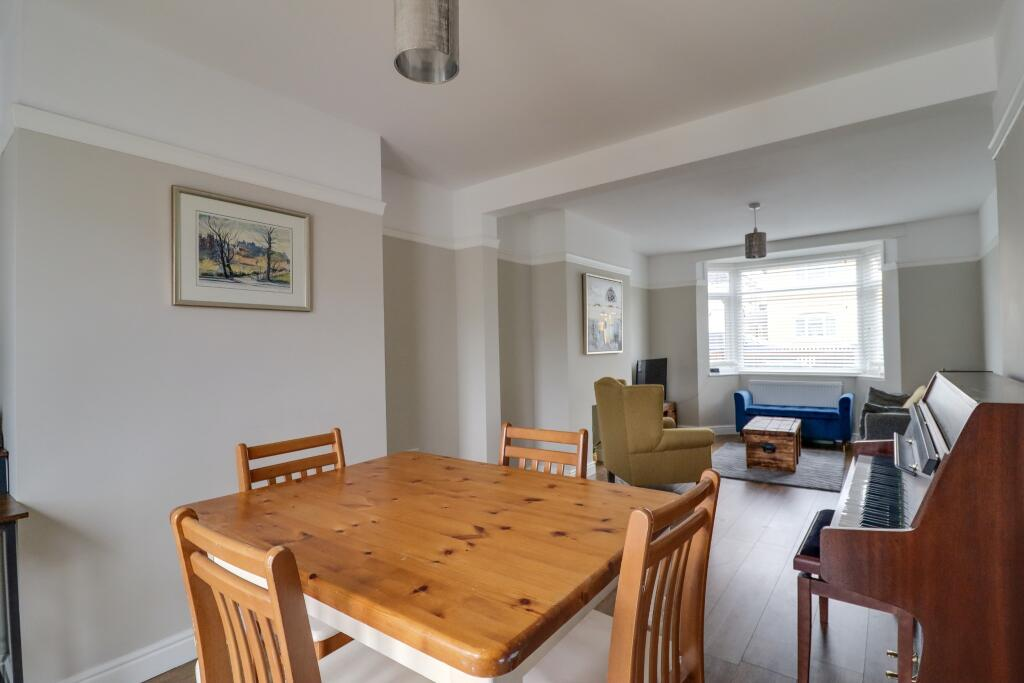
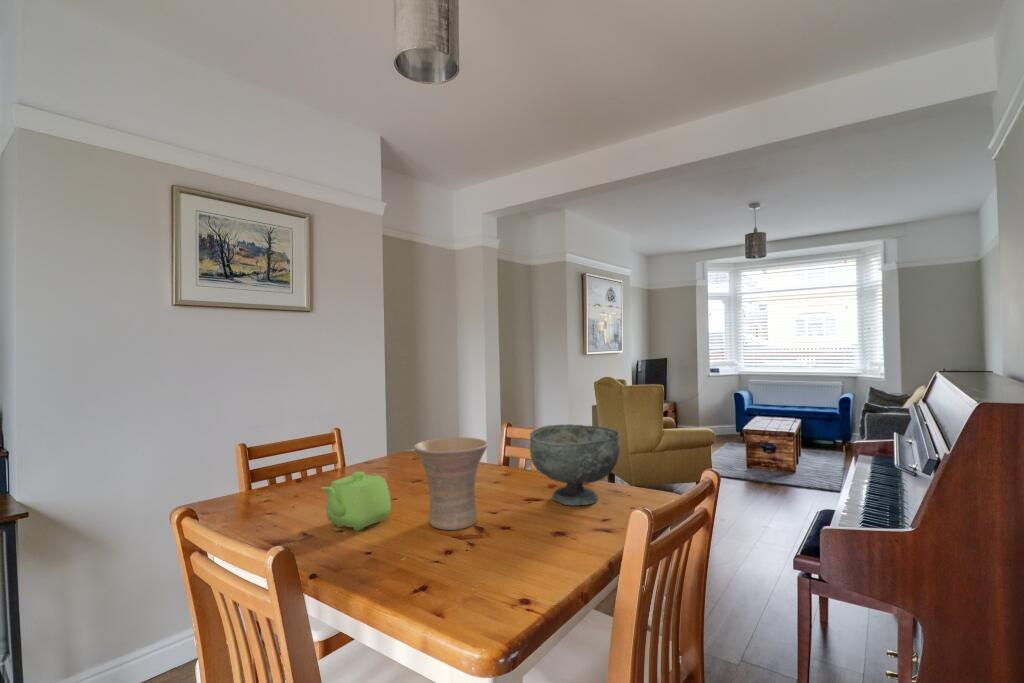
+ vase [413,436,489,531]
+ decorative bowl [529,423,622,506]
+ teapot [320,471,392,532]
